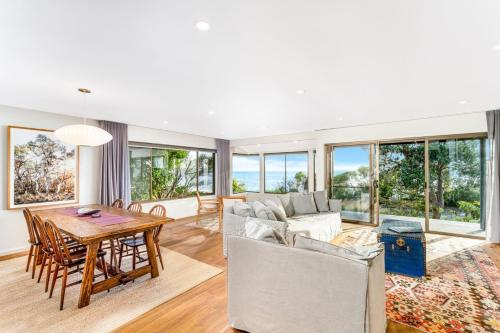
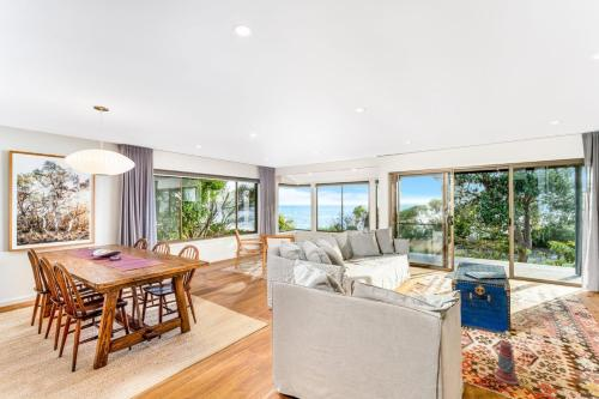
+ lantern [488,339,520,386]
